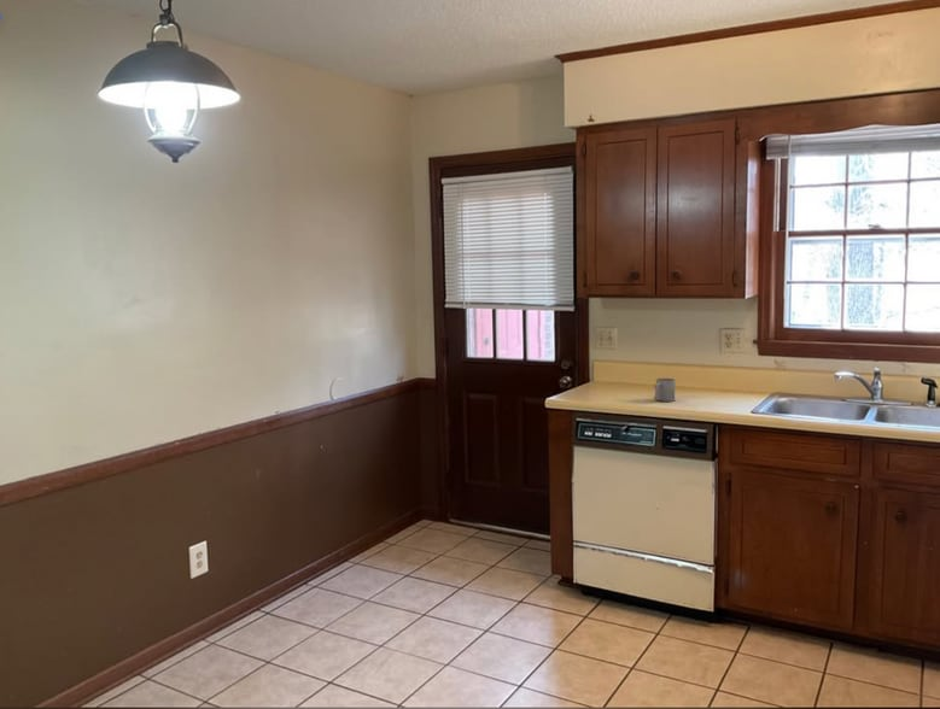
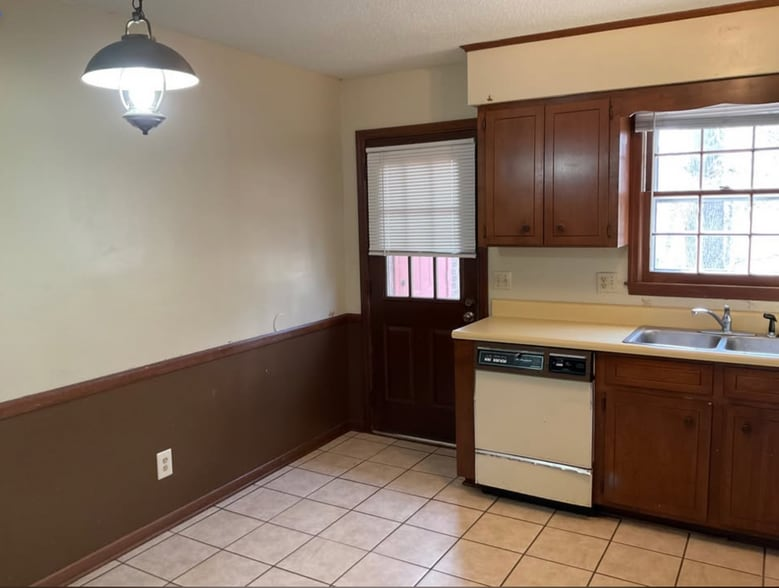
- mug [653,377,676,403]
